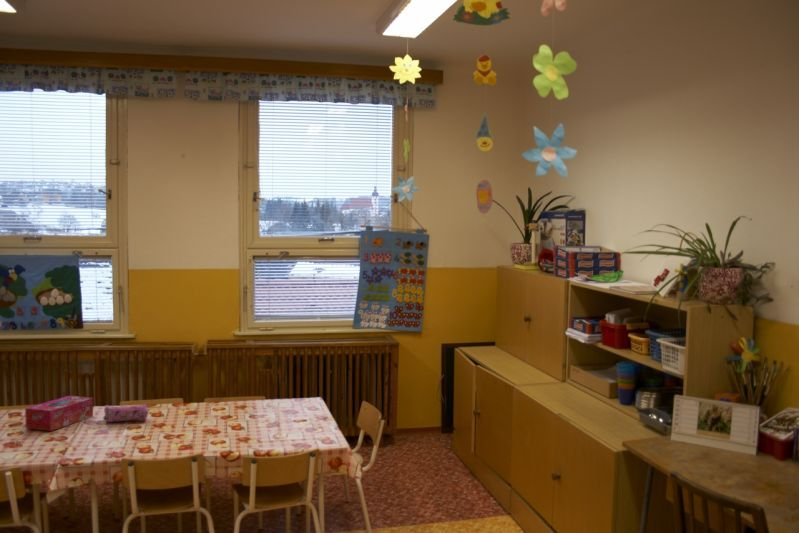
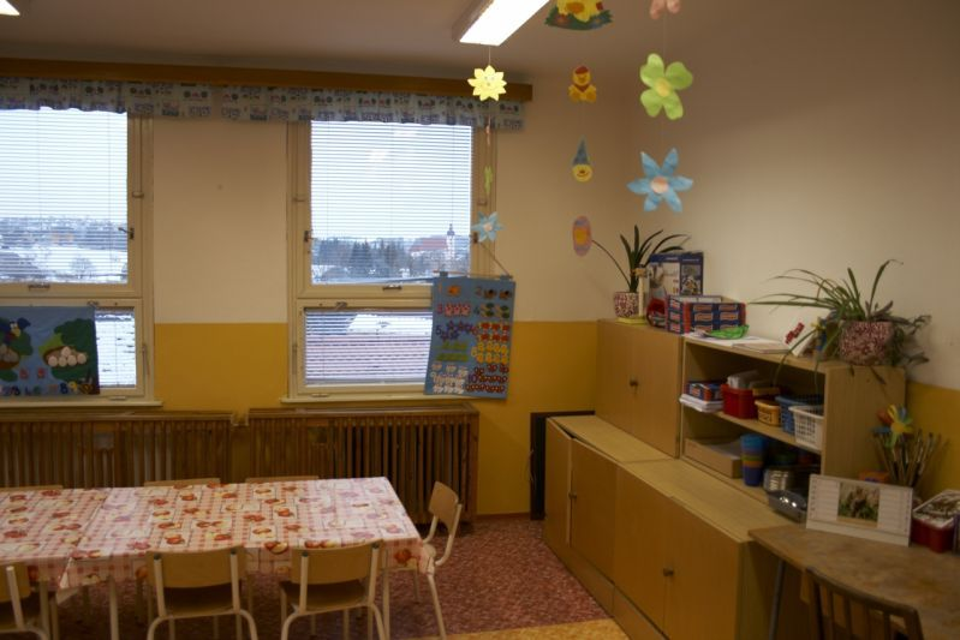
- pencil case [102,403,149,423]
- tissue box [24,395,94,432]
